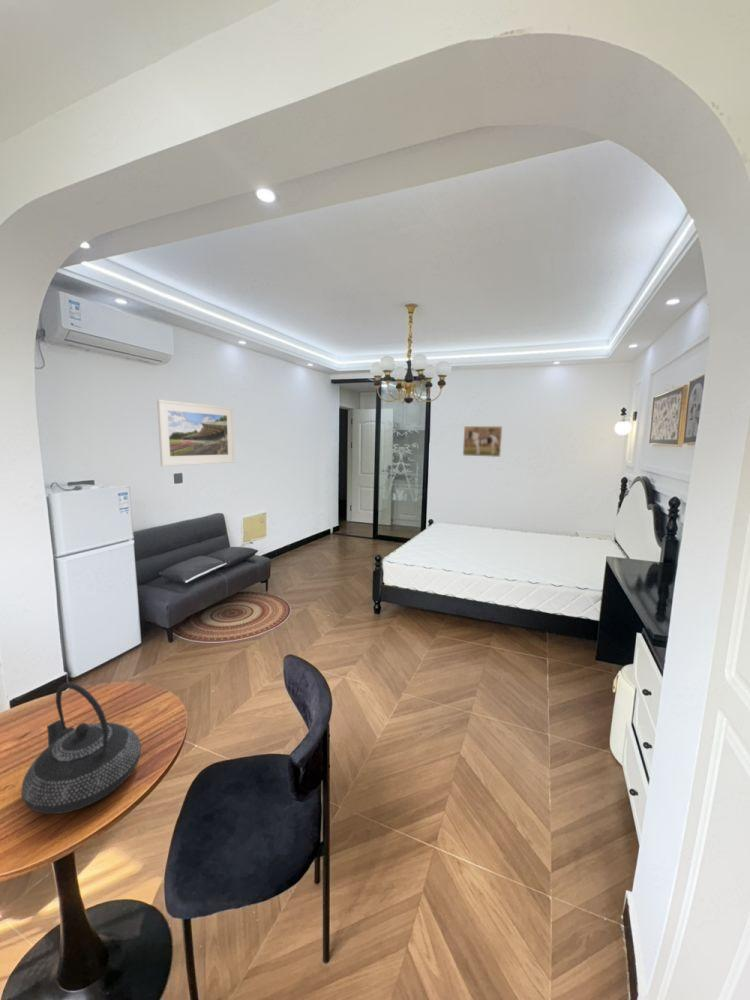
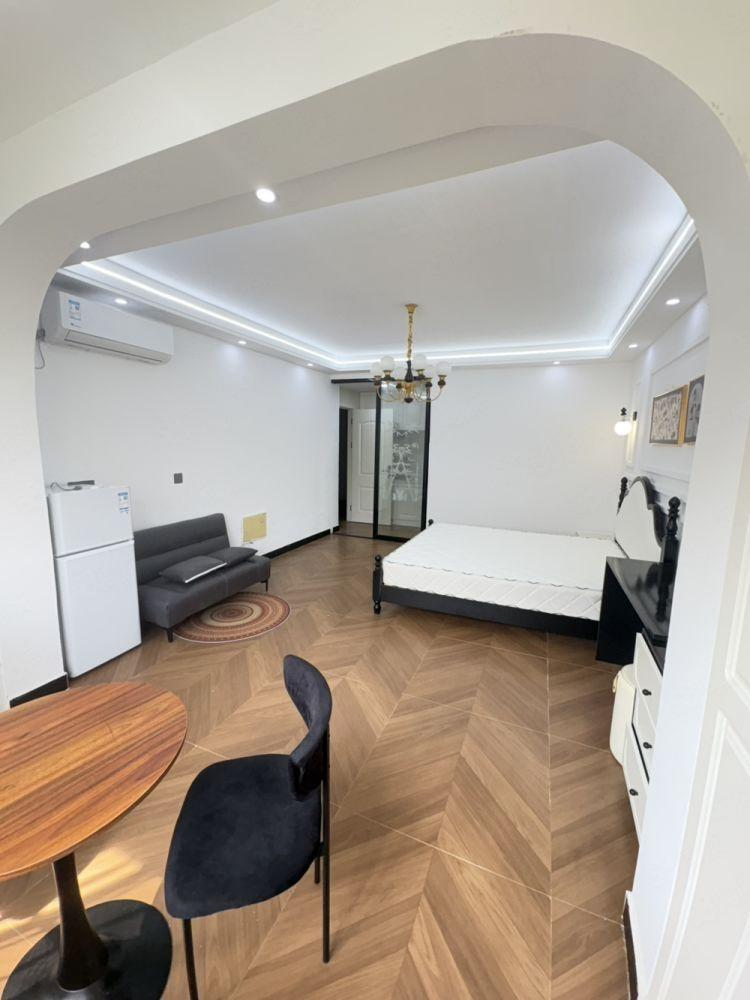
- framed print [156,398,236,467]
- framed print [462,425,503,458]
- teapot [20,682,142,815]
